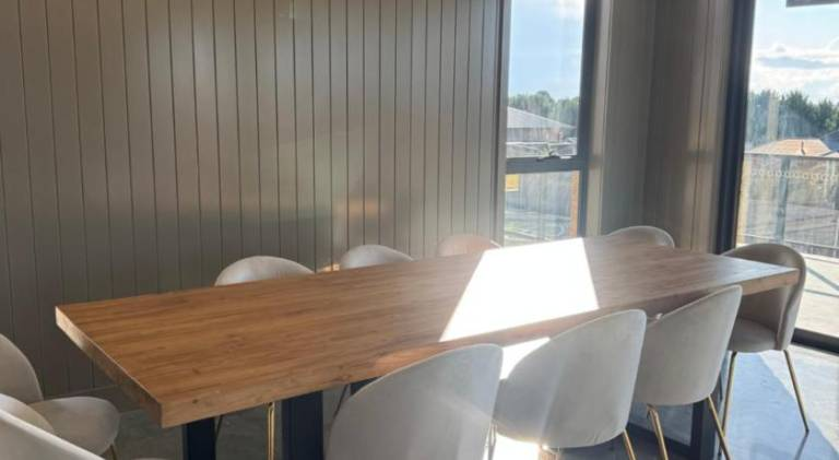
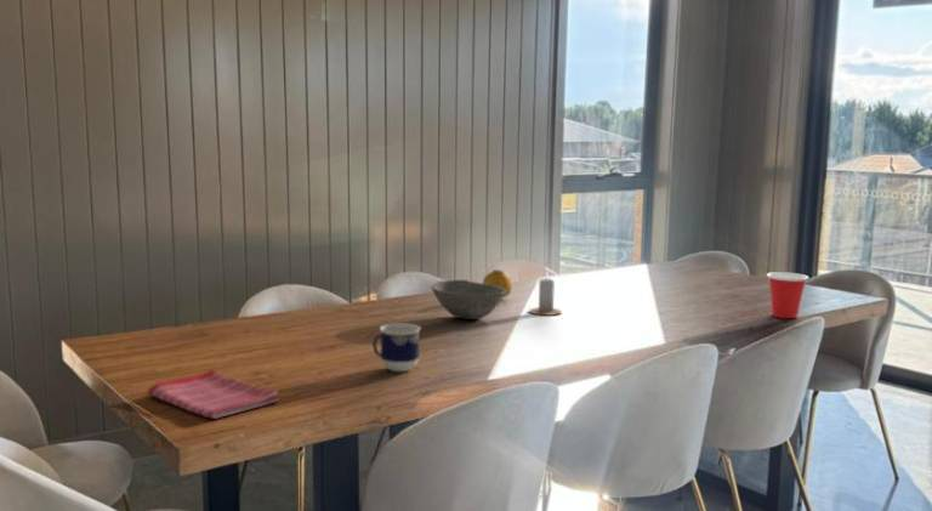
+ cup [766,271,809,319]
+ cup [371,322,421,373]
+ dish towel [147,369,280,420]
+ bowl [431,279,507,320]
+ candle [528,265,563,317]
+ fruit [482,268,513,299]
